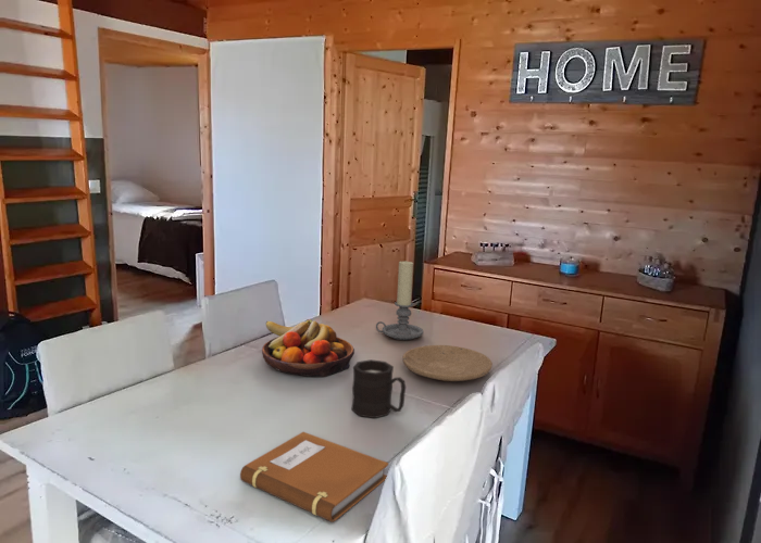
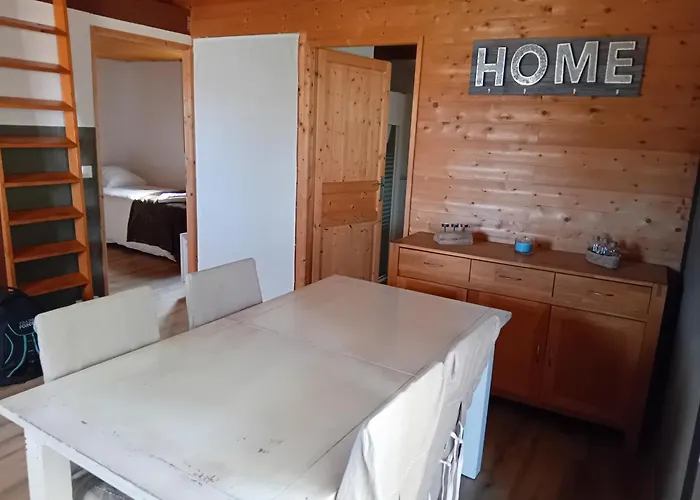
- mug [350,358,407,419]
- notebook [239,431,389,523]
- plate [401,344,494,382]
- fruit bowl [261,318,355,378]
- candle holder [375,260,424,341]
